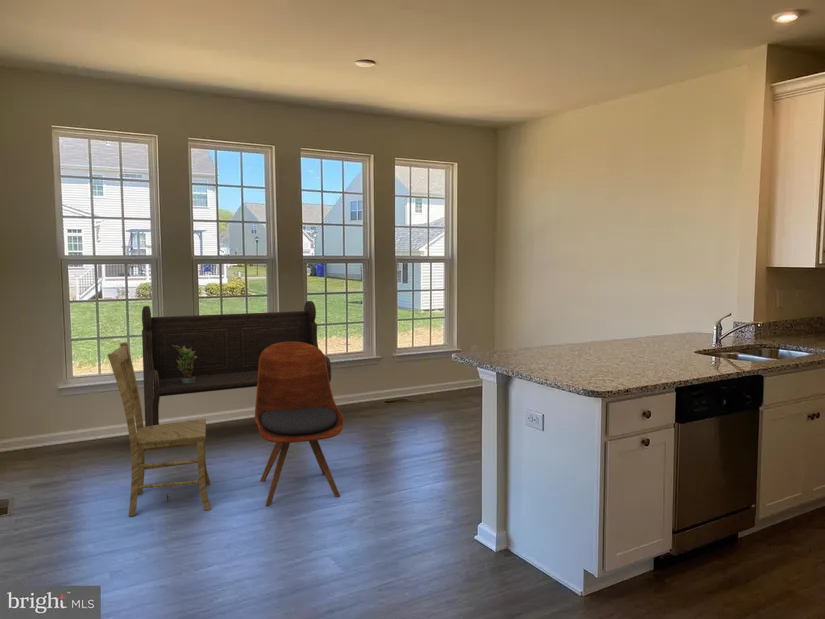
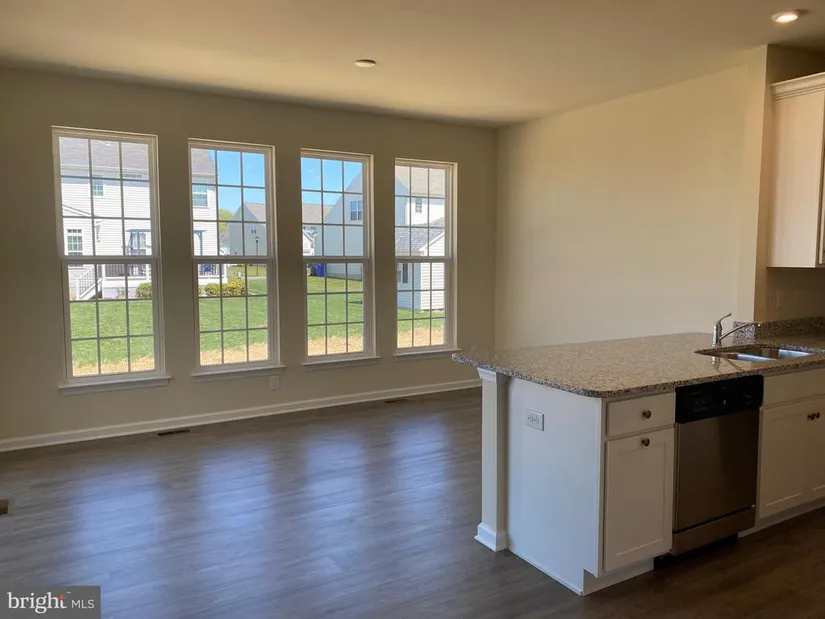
- bench [141,300,332,427]
- dining chair [254,342,345,507]
- potted plant [172,345,197,383]
- dining chair [107,341,212,517]
